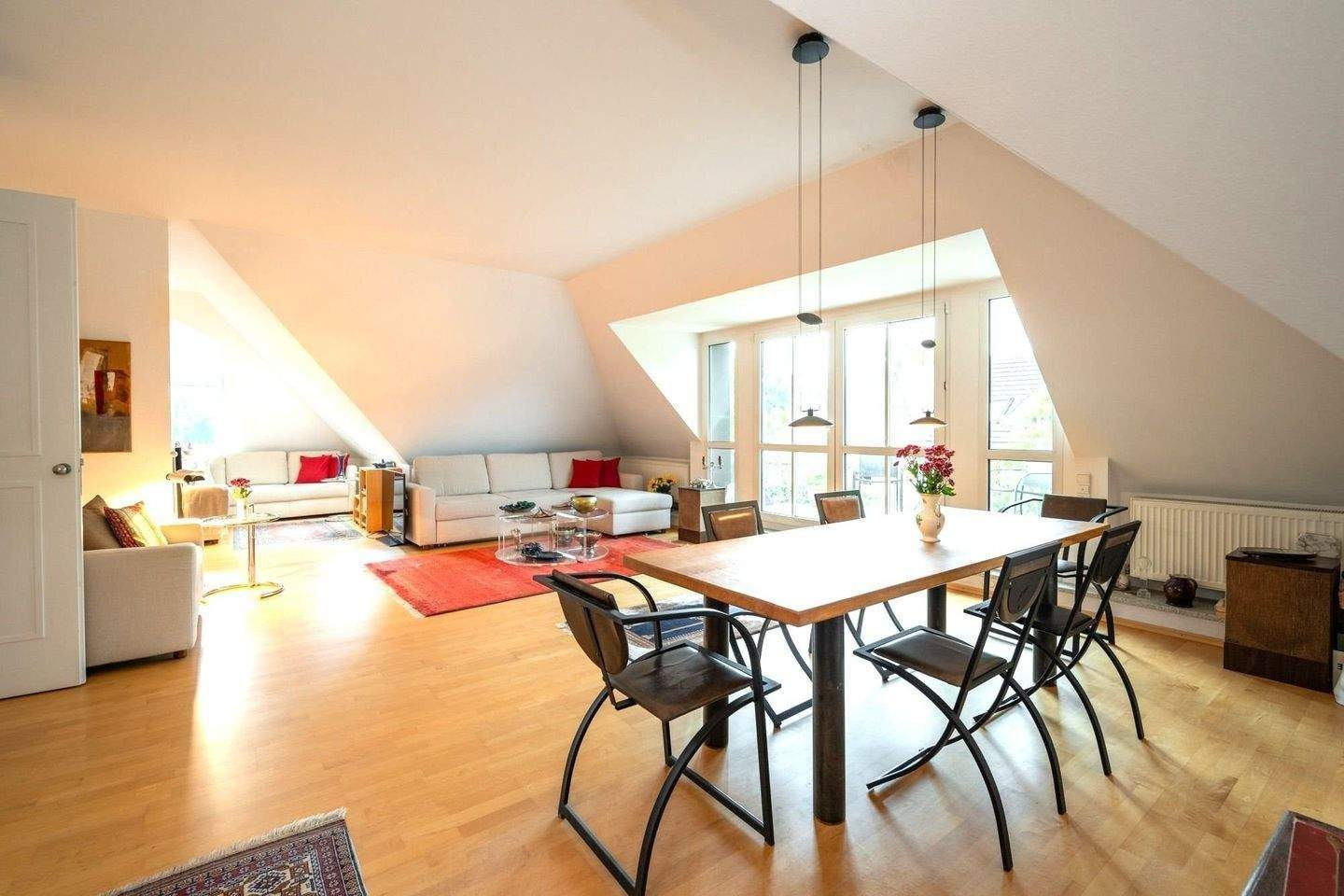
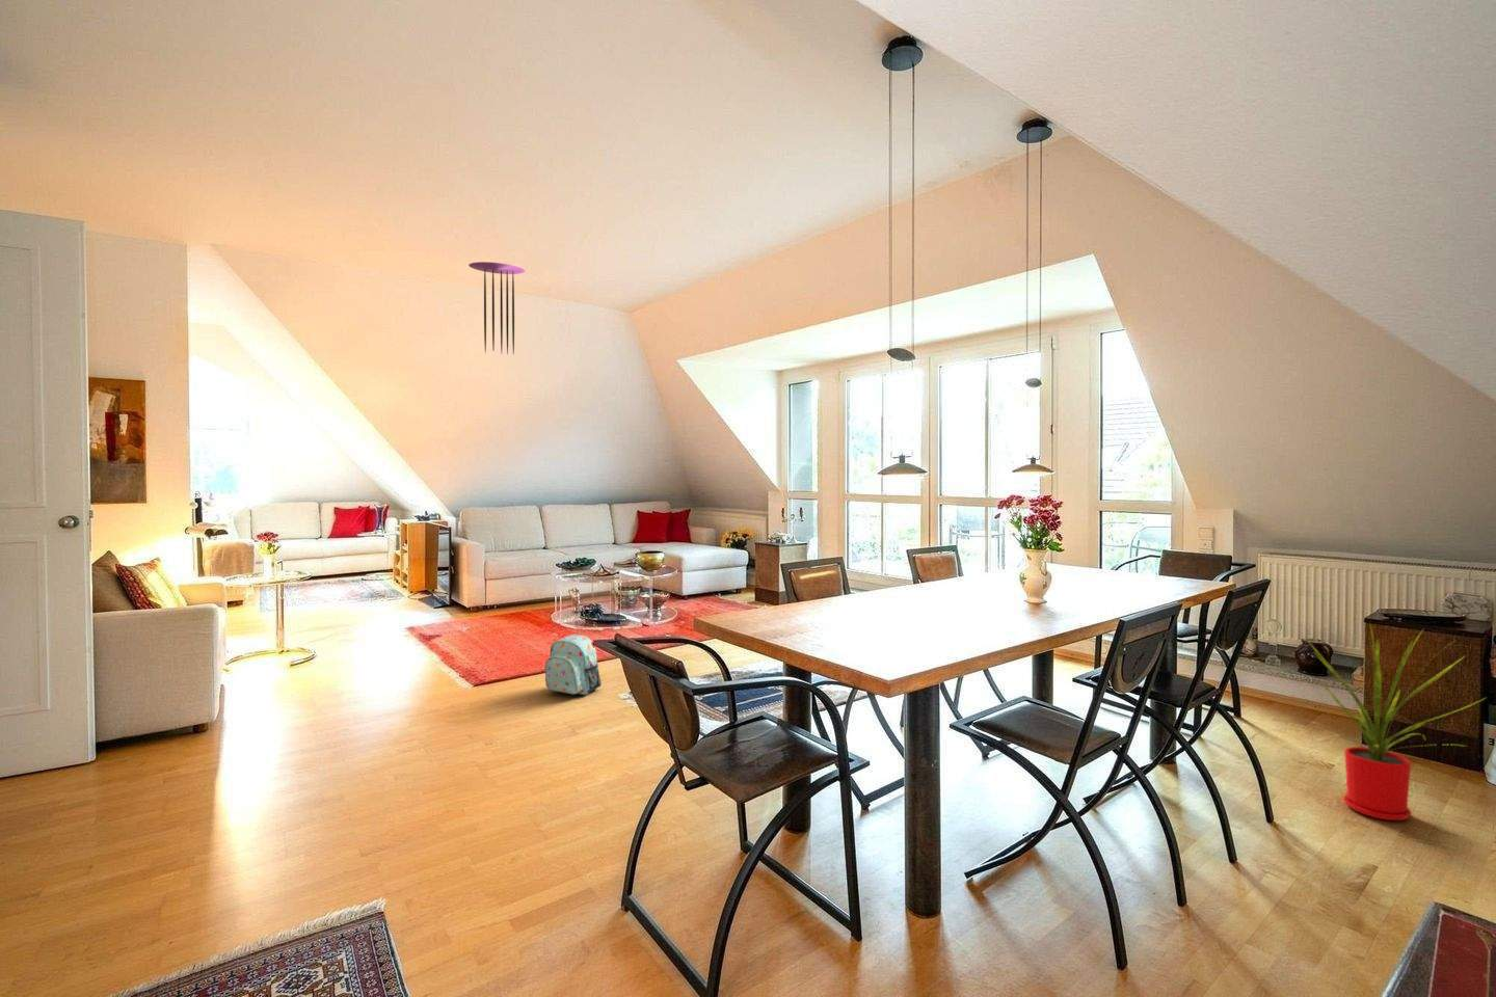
+ house plant [1302,622,1487,821]
+ wind chime [468,260,525,356]
+ backpack [544,633,602,695]
